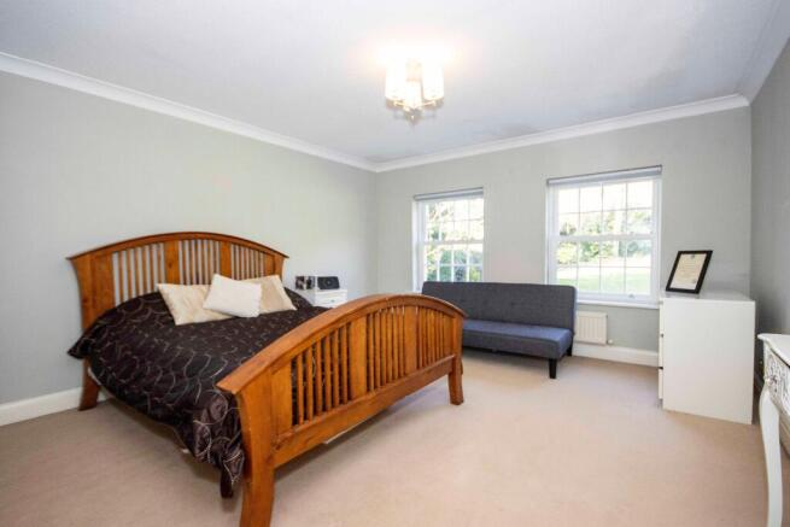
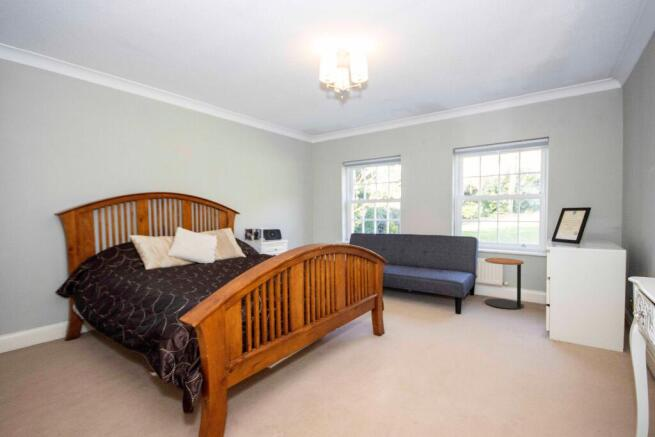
+ side table [484,257,525,310]
